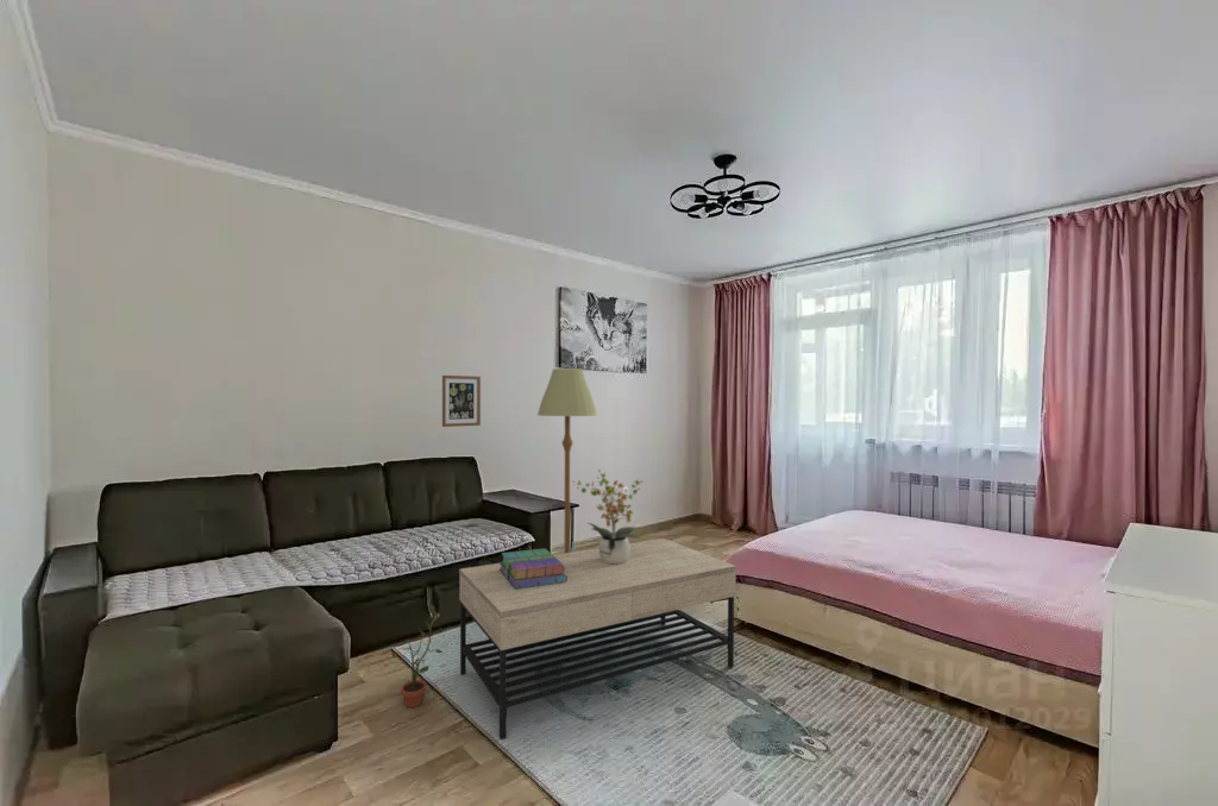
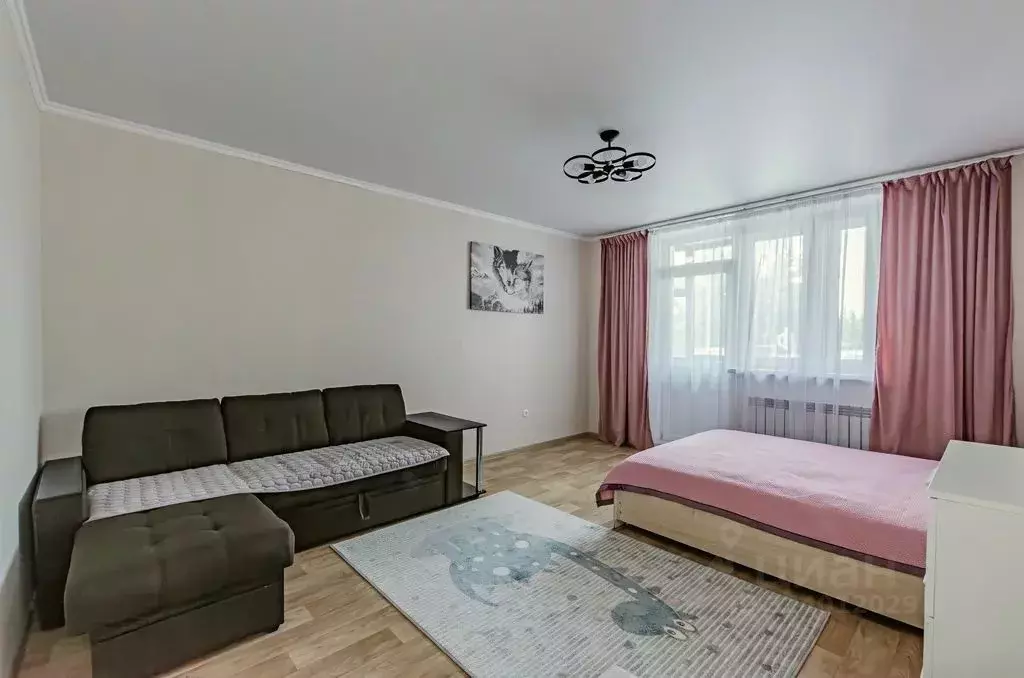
- potted plant [571,468,643,563]
- potted plant [390,603,445,709]
- books [498,548,567,590]
- floor lamp [536,367,598,553]
- coffee table [458,537,737,741]
- wall art [441,374,482,428]
